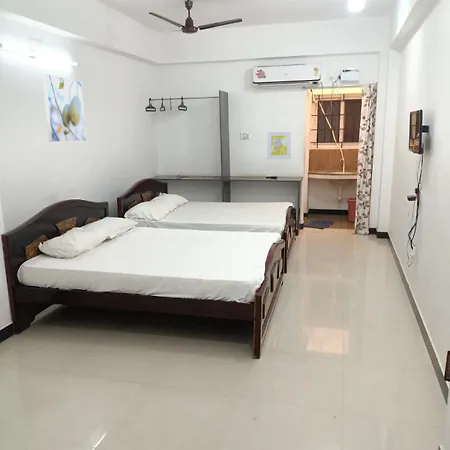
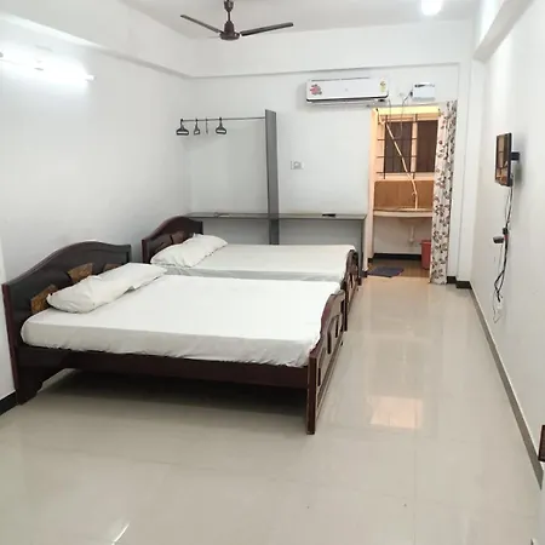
- wall art [266,131,292,160]
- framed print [41,73,87,143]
